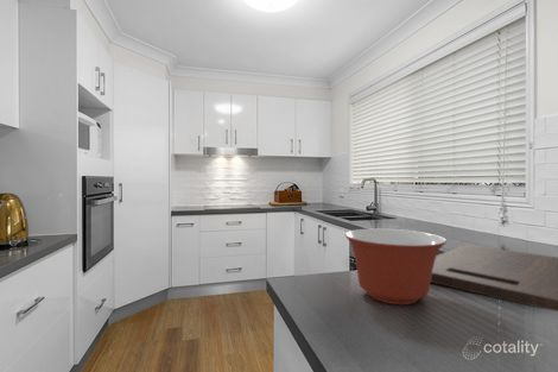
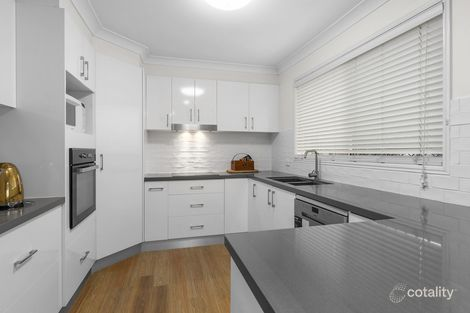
- cutting board [430,244,558,313]
- mixing bowl [344,228,448,305]
